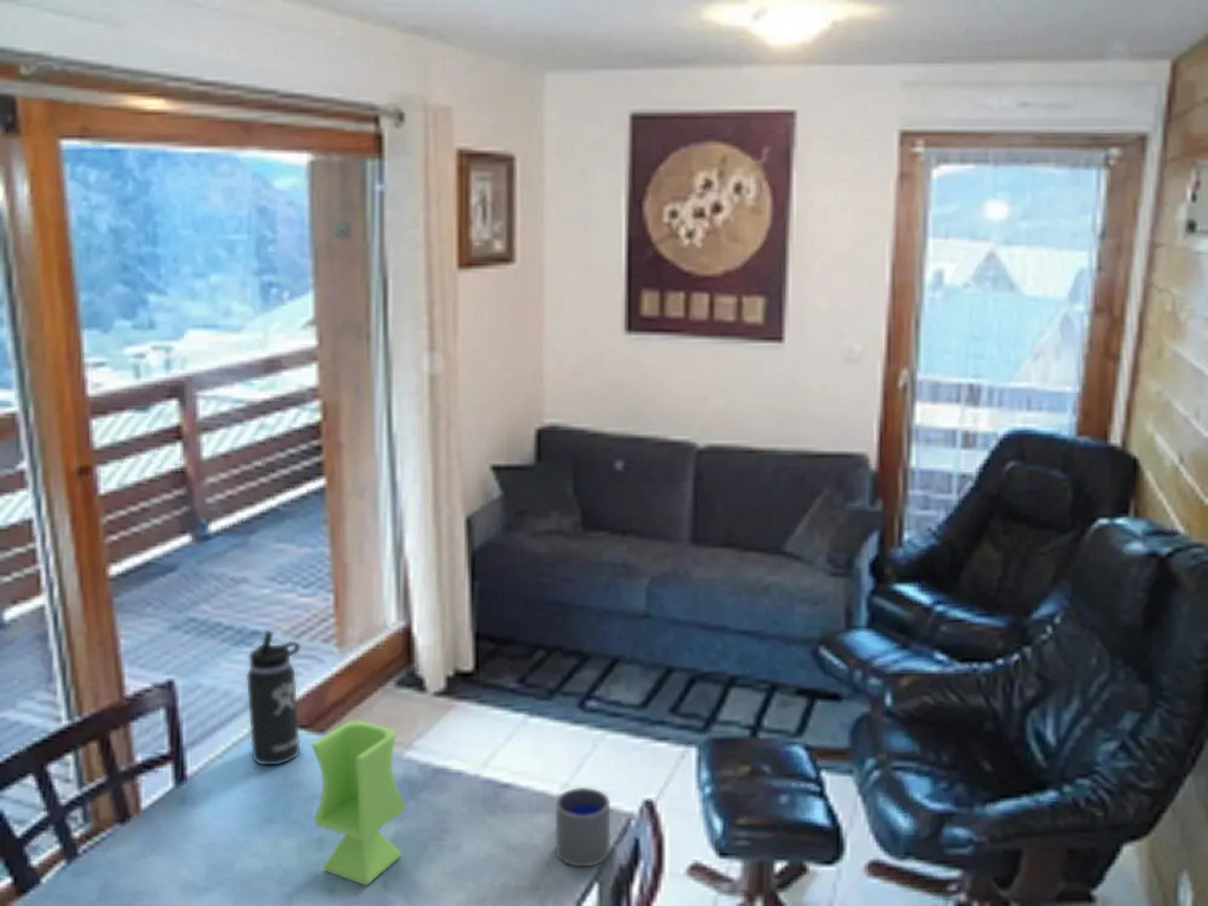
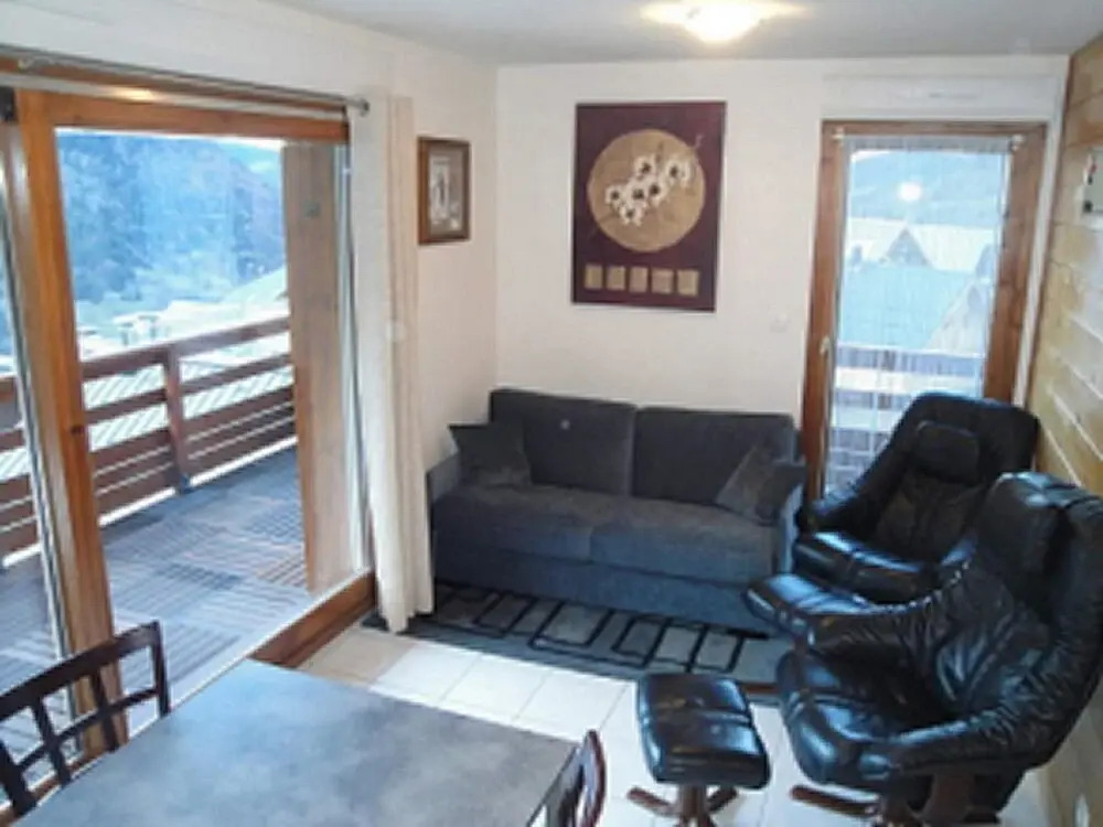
- thermos bottle [245,629,301,766]
- vase [310,719,406,887]
- cup [554,786,611,867]
